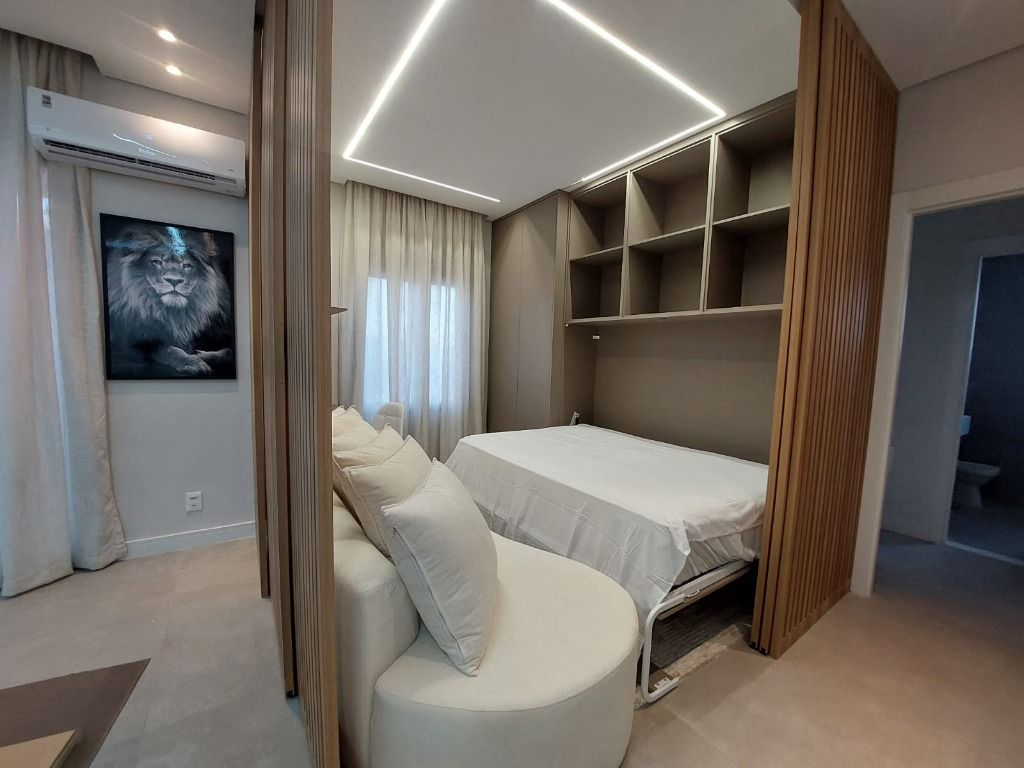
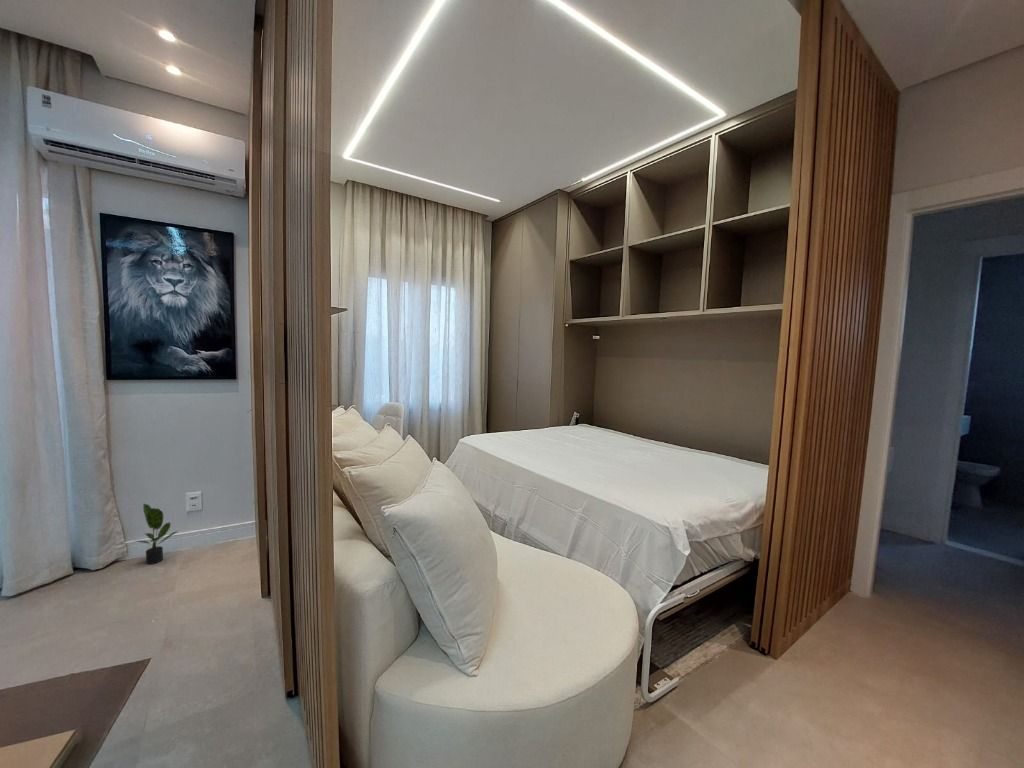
+ potted plant [135,502,179,565]
